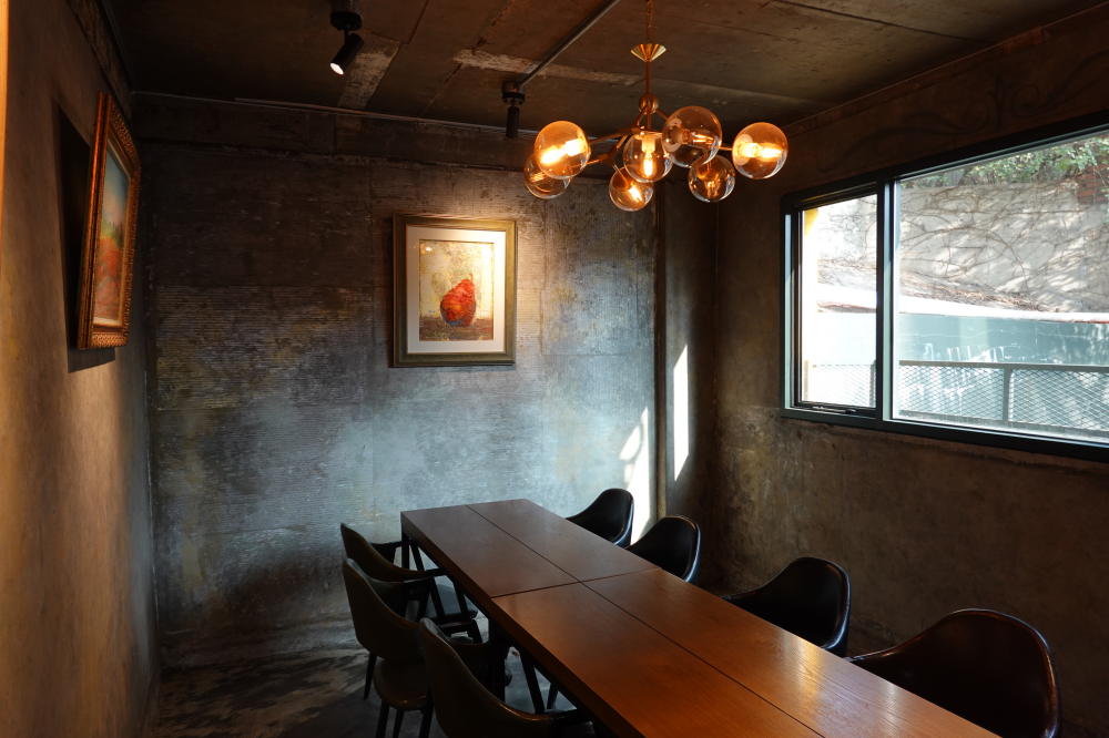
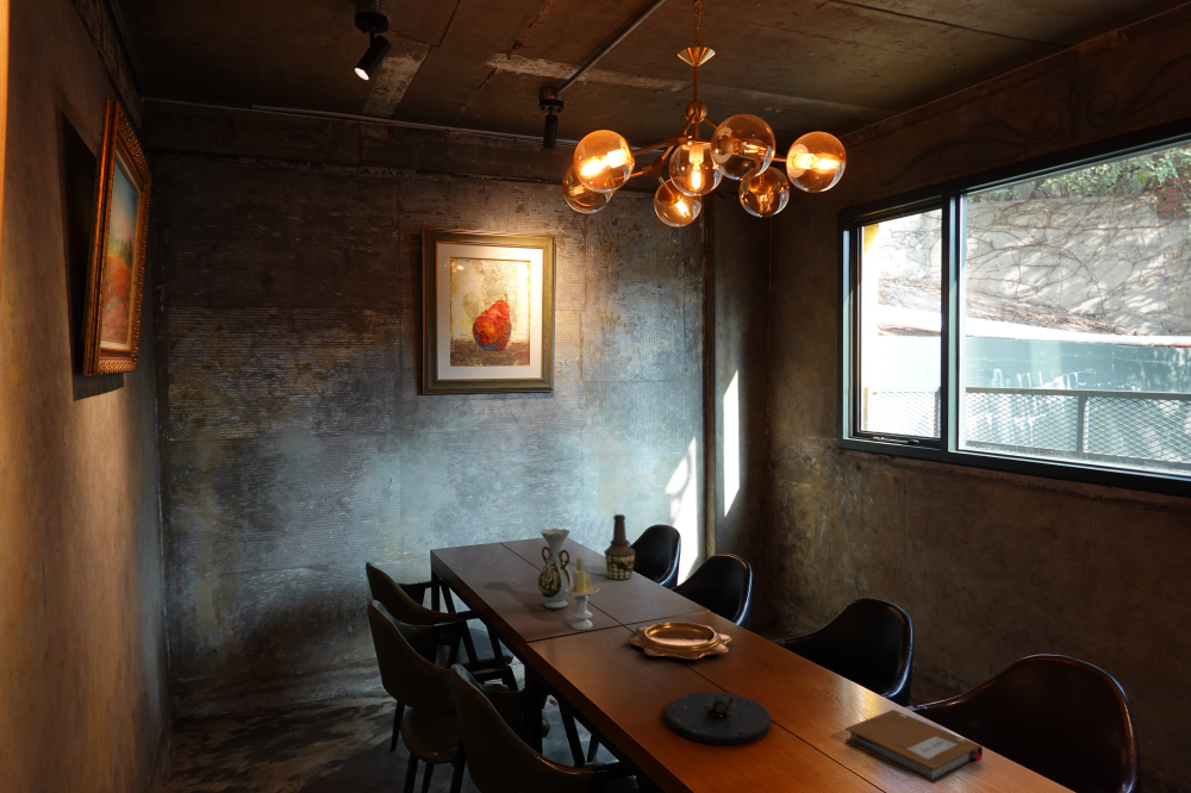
+ vase [537,527,574,610]
+ notebook [844,708,984,785]
+ decorative bowl [626,620,732,661]
+ bottle [603,513,640,581]
+ candle [565,556,600,631]
+ plate [663,691,773,745]
